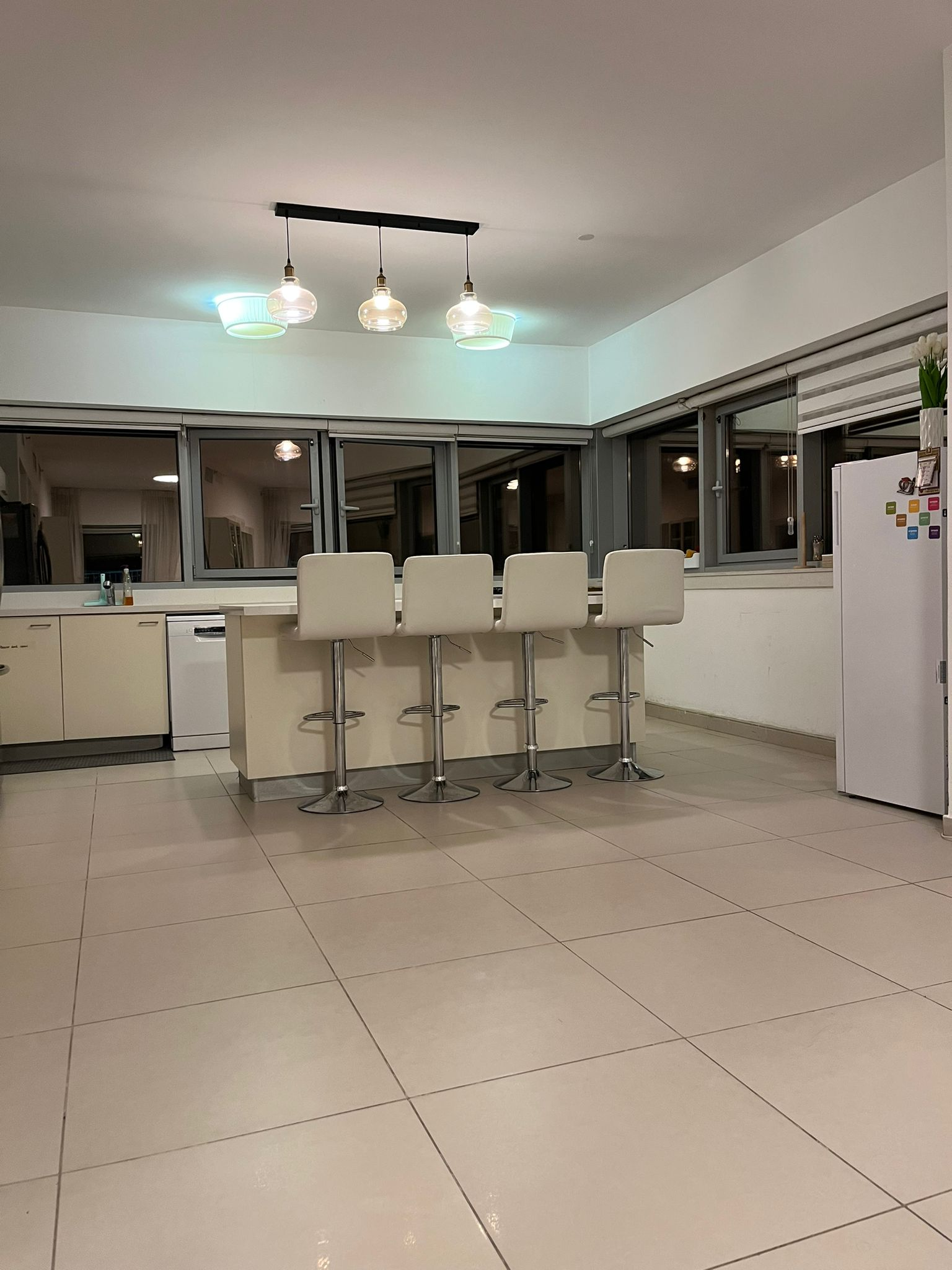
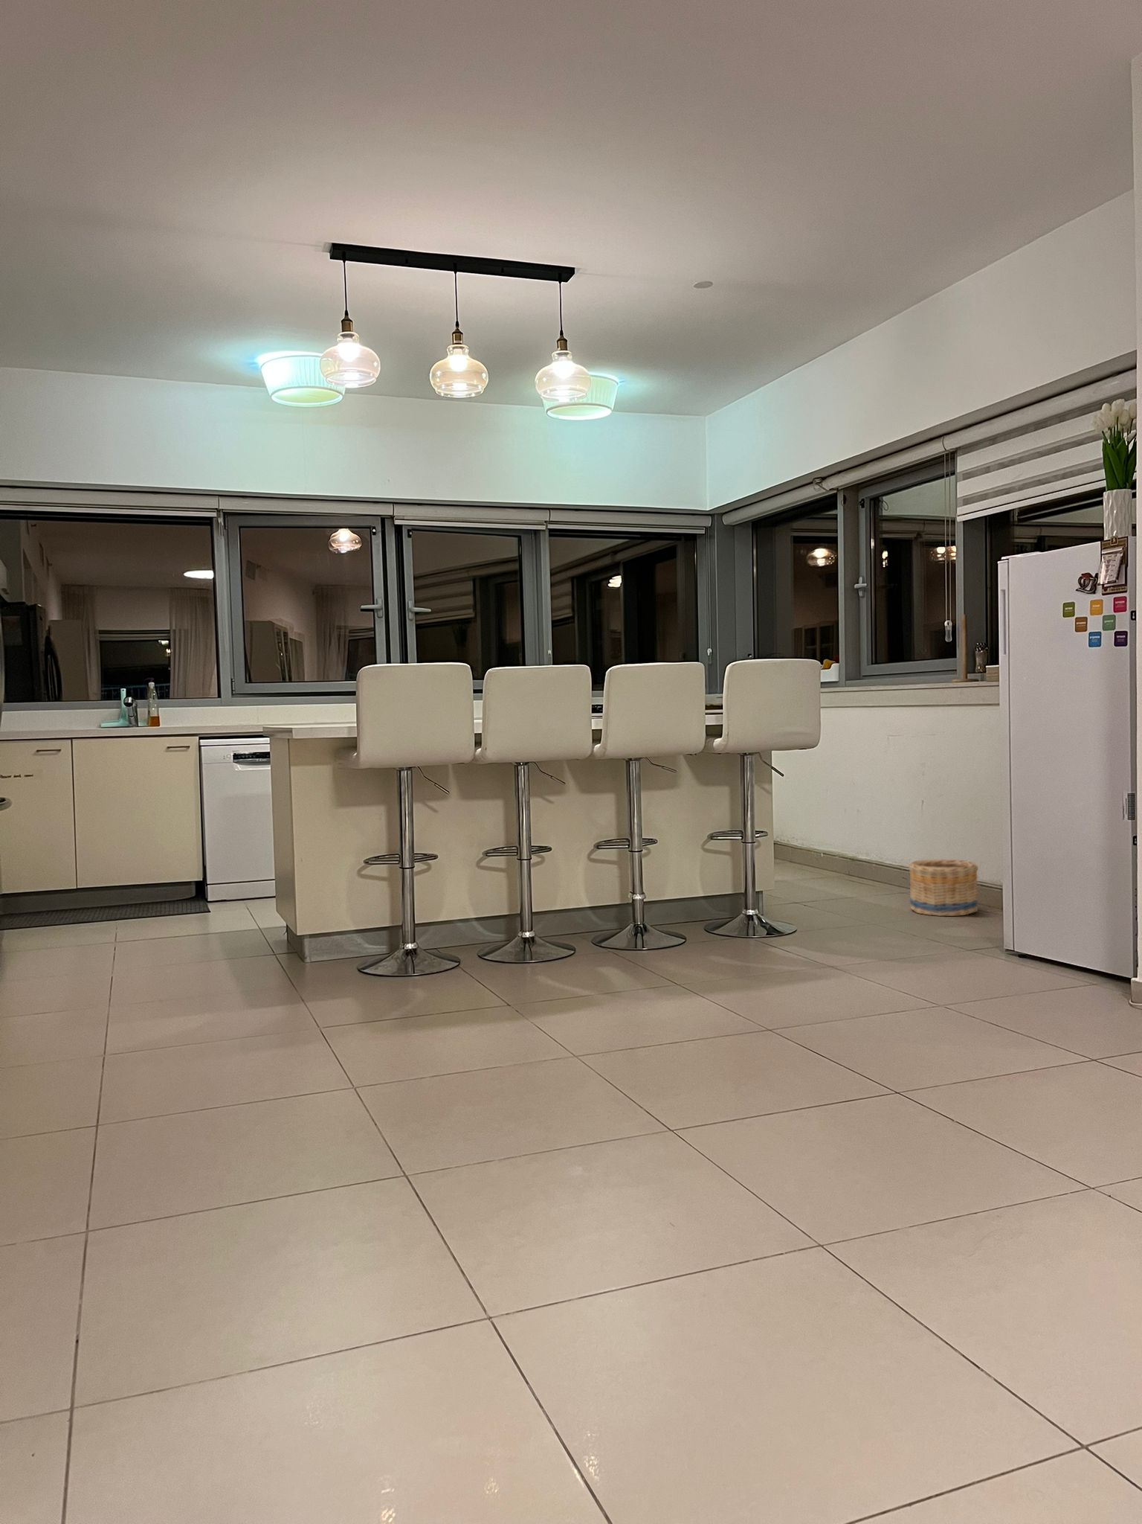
+ basket [908,859,979,917]
